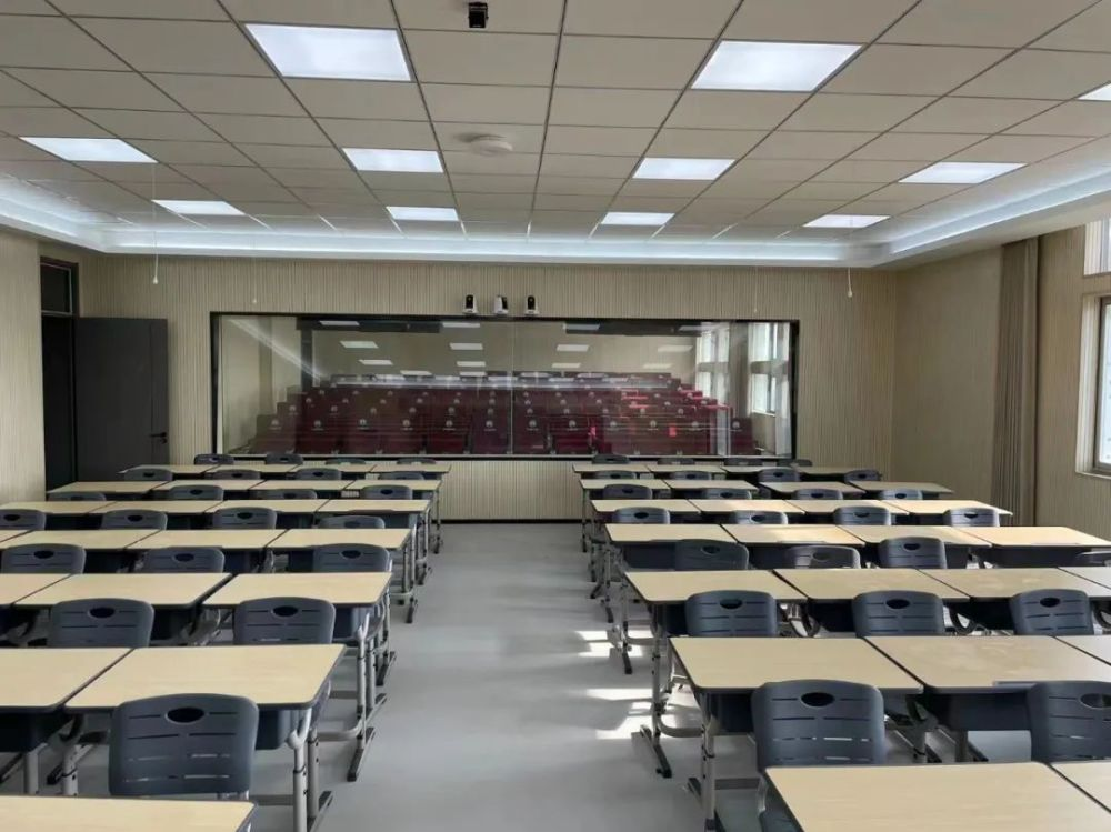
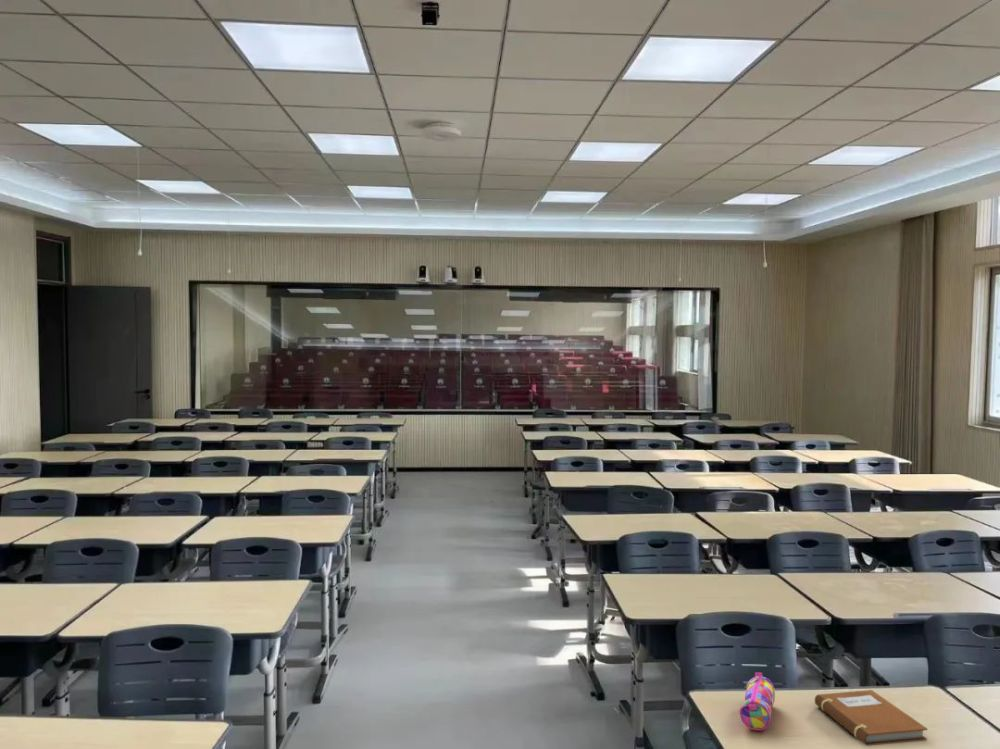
+ pencil case [739,672,776,732]
+ notebook [814,689,929,747]
